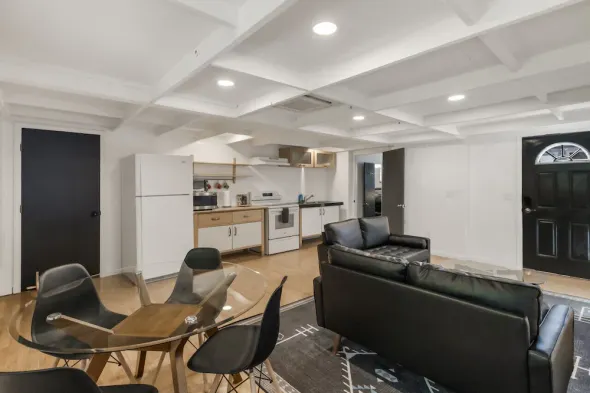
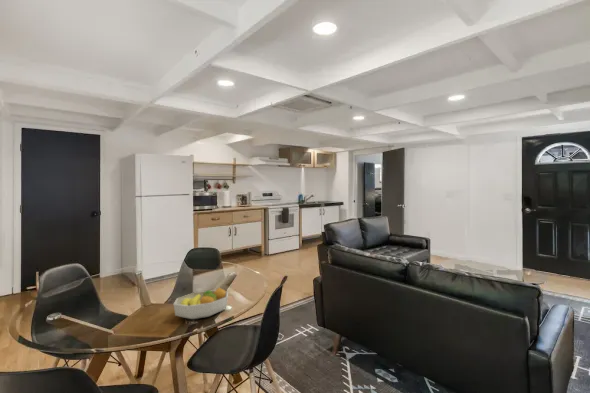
+ fruit bowl [173,287,229,320]
